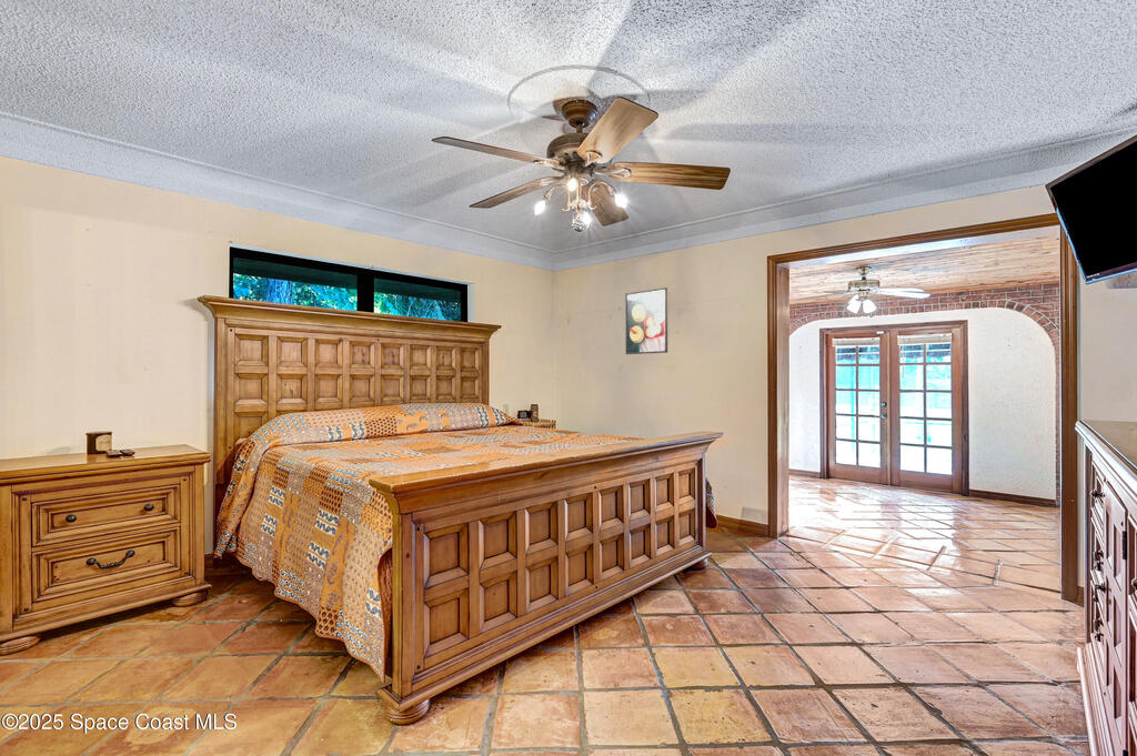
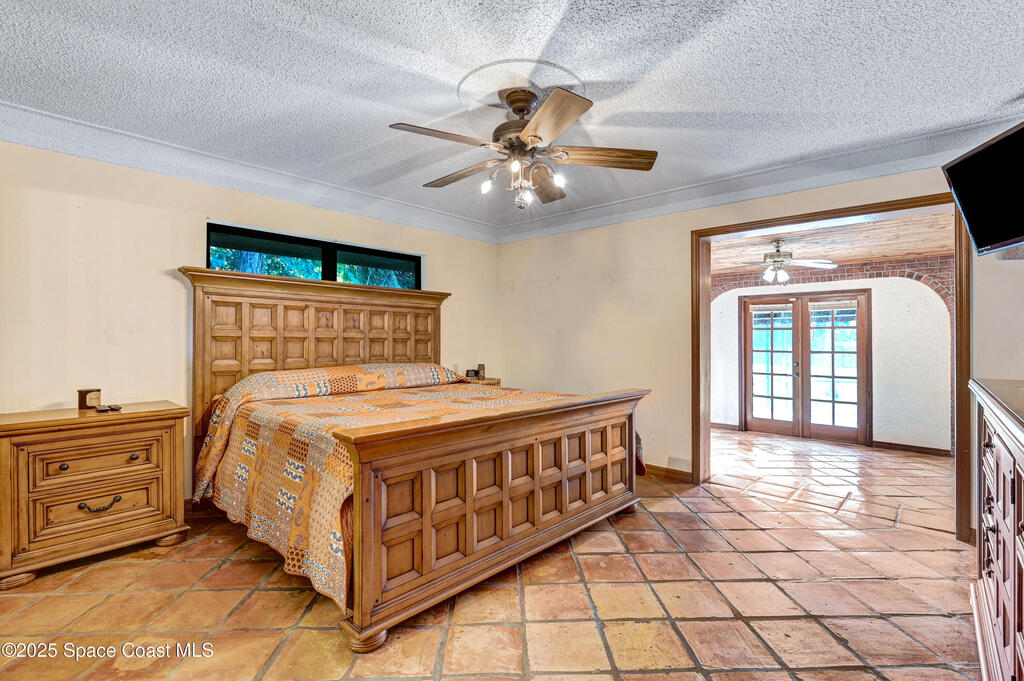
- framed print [624,286,668,355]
